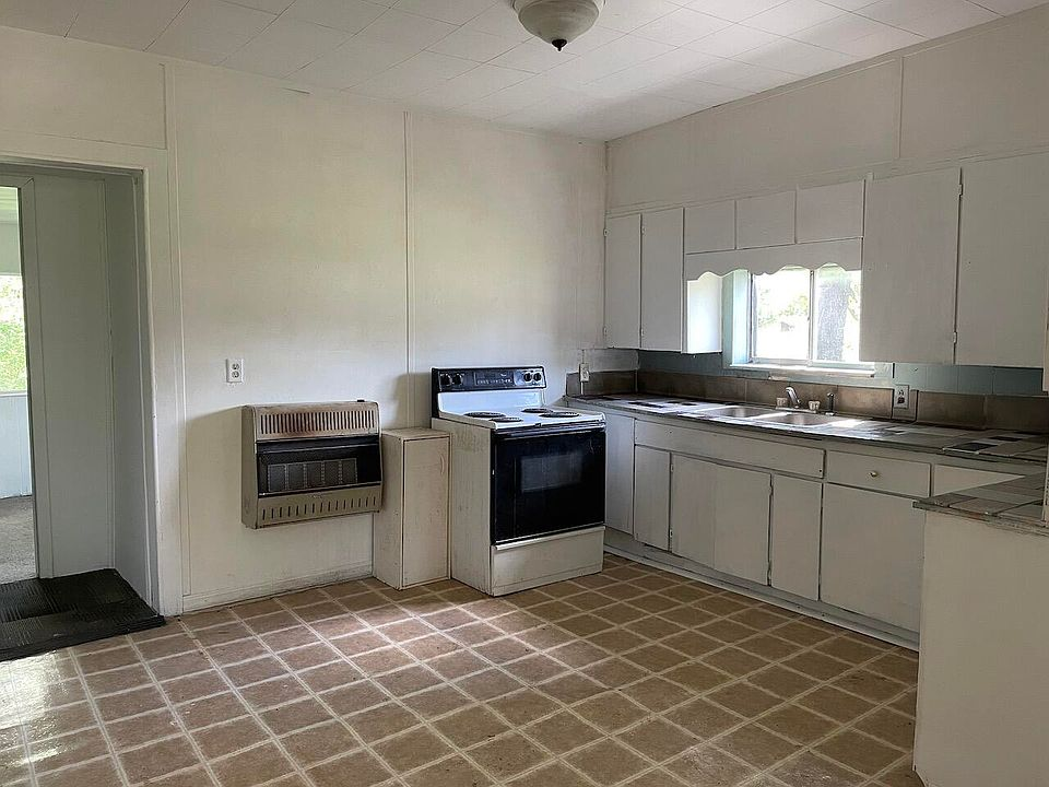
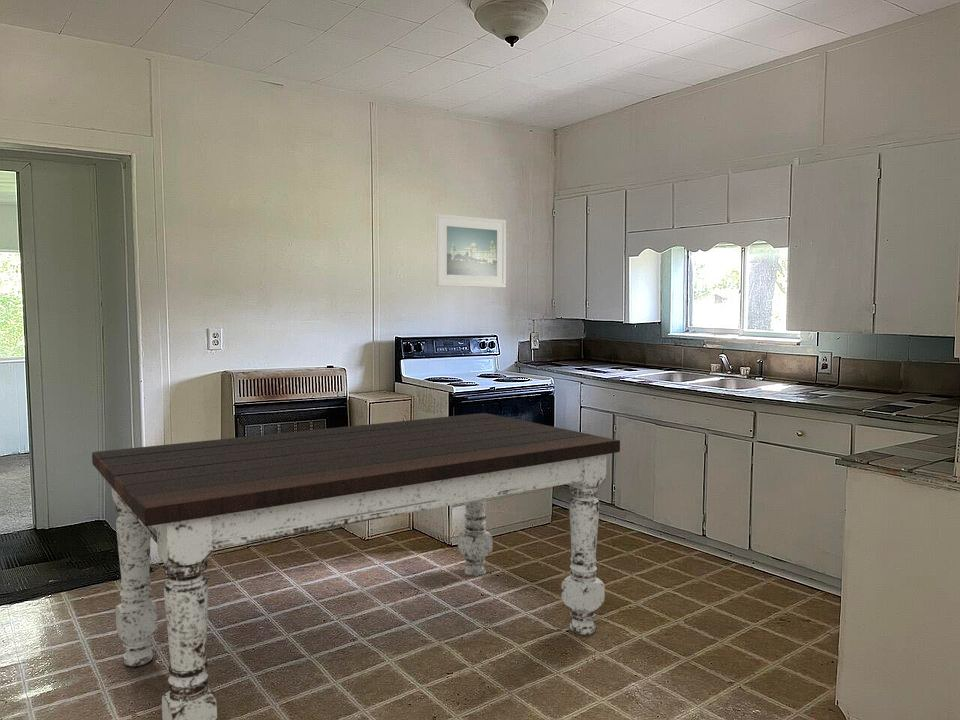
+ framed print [435,213,507,289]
+ dining table [91,412,621,720]
